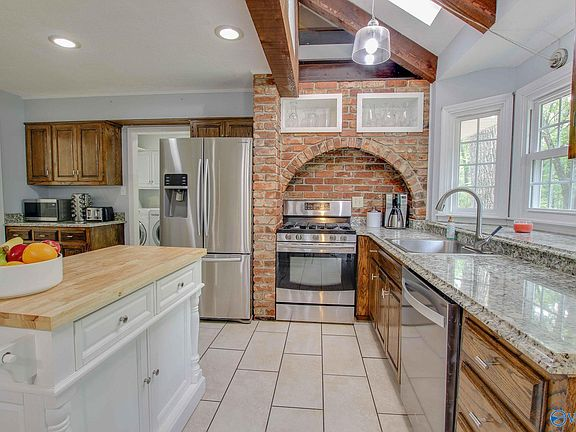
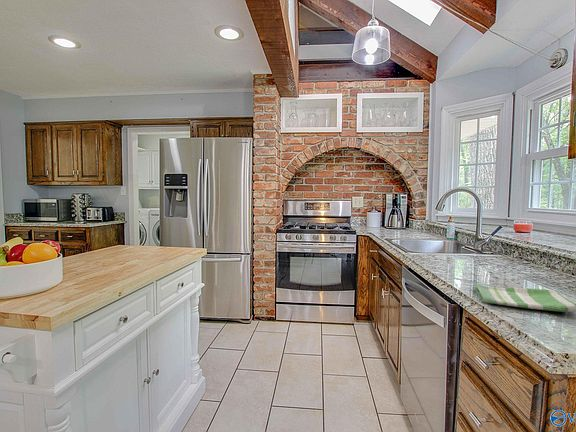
+ dish towel [473,282,576,313]
